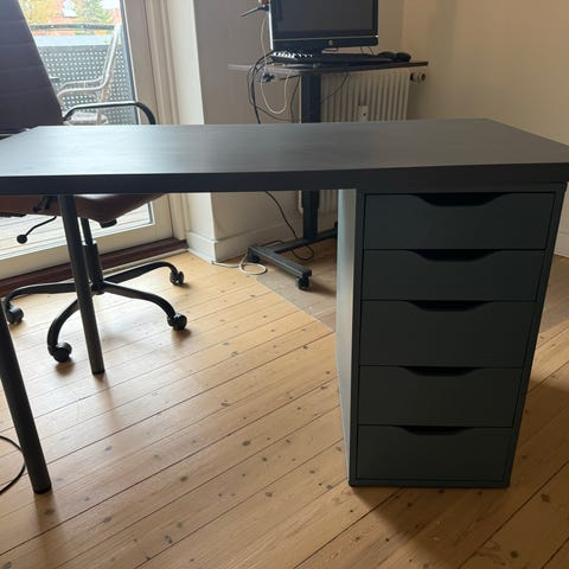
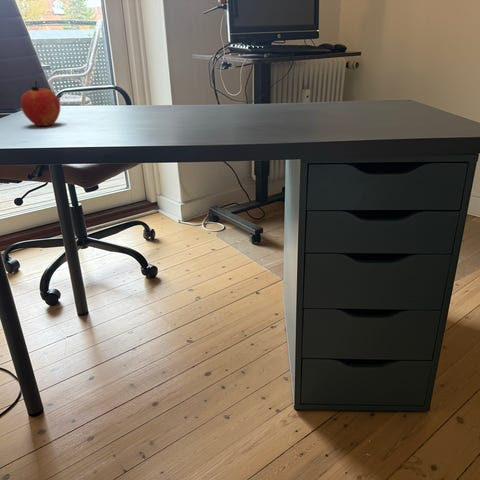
+ apple [20,80,61,127]
